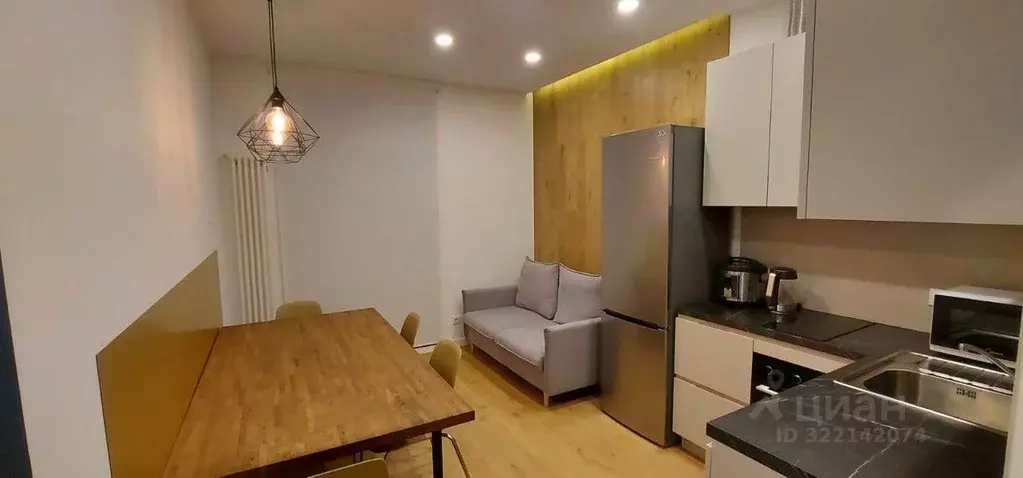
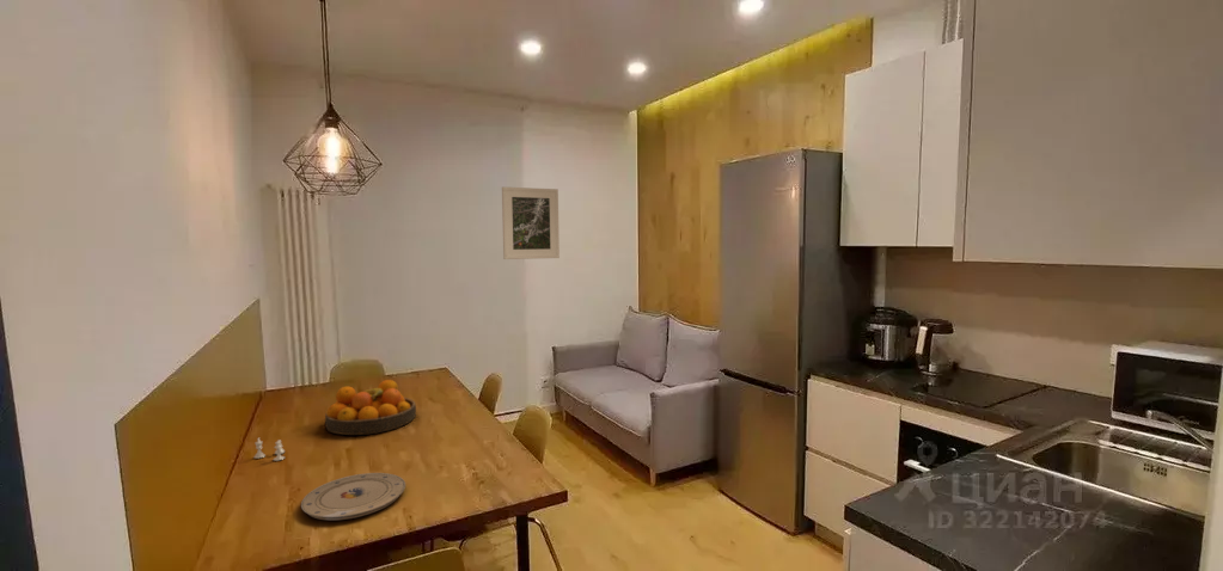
+ plate [300,472,406,521]
+ fruit bowl [324,379,417,436]
+ salt and pepper shaker set [252,437,286,462]
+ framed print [501,186,561,260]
